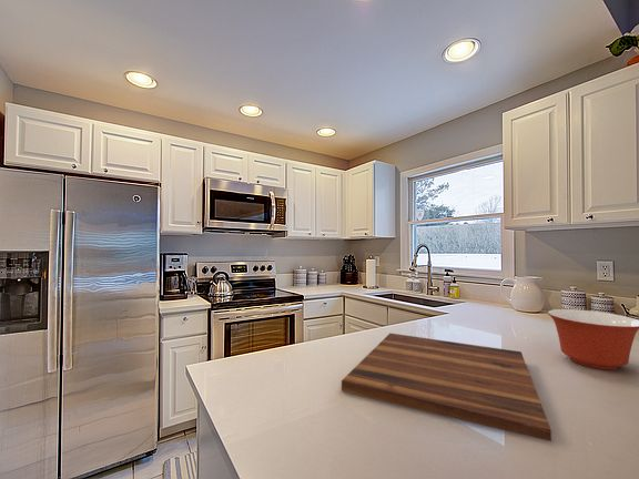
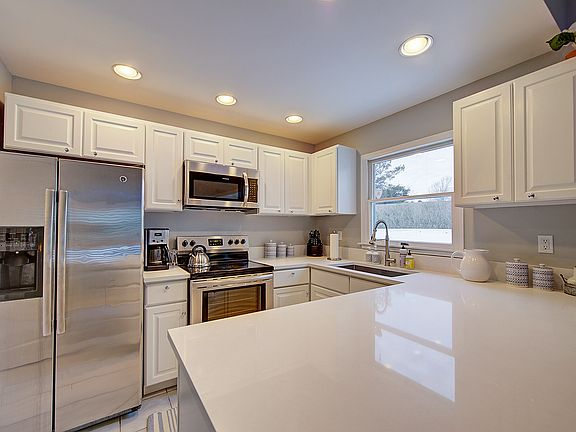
- cutting board [341,332,552,442]
- mixing bowl [547,308,639,370]
